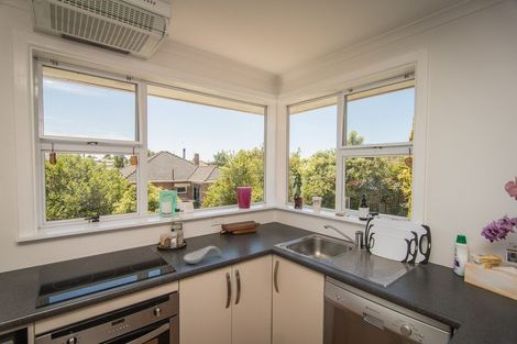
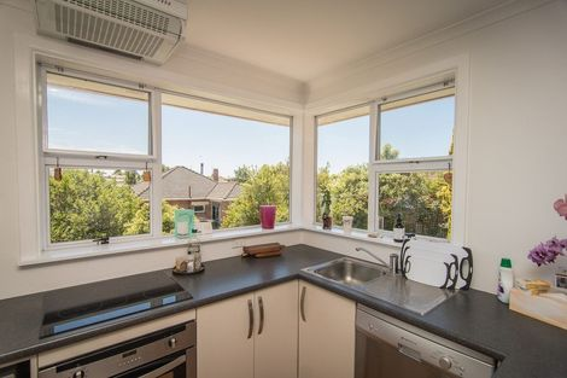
- spoon rest [183,245,222,265]
